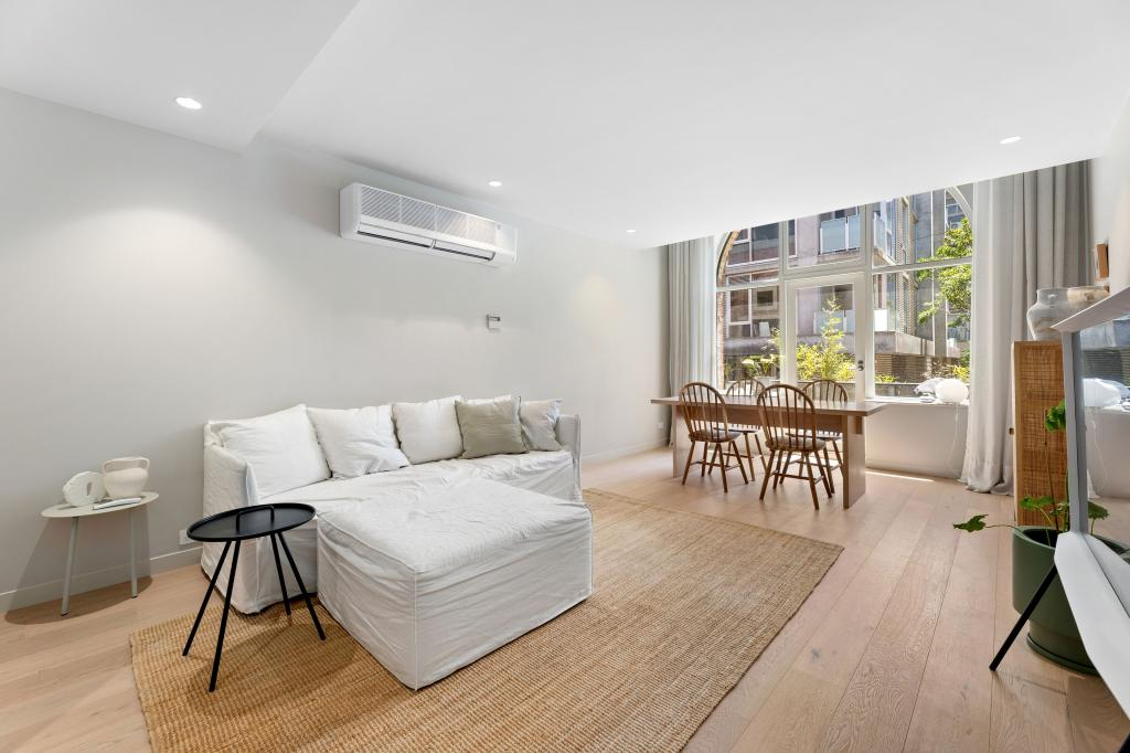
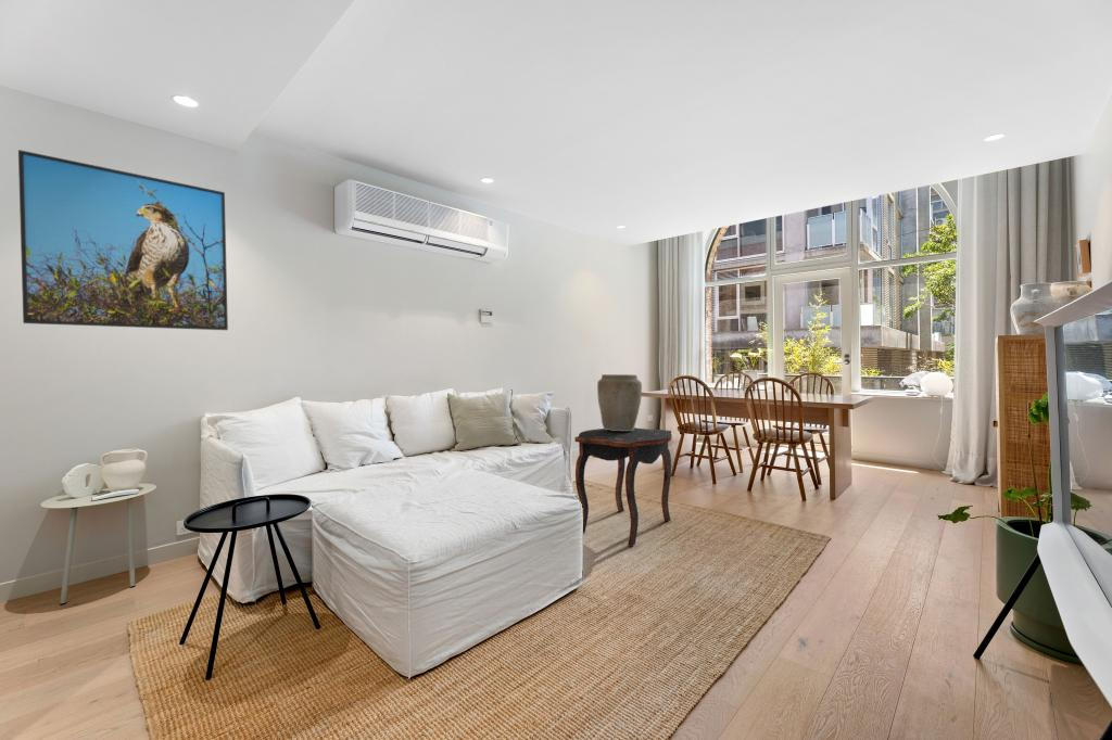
+ vase [596,373,643,431]
+ side table [573,426,673,547]
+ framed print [17,149,229,331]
